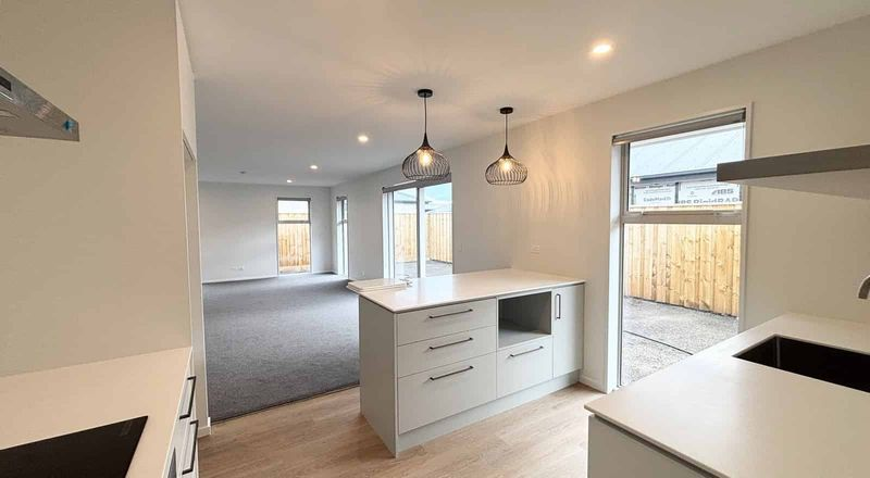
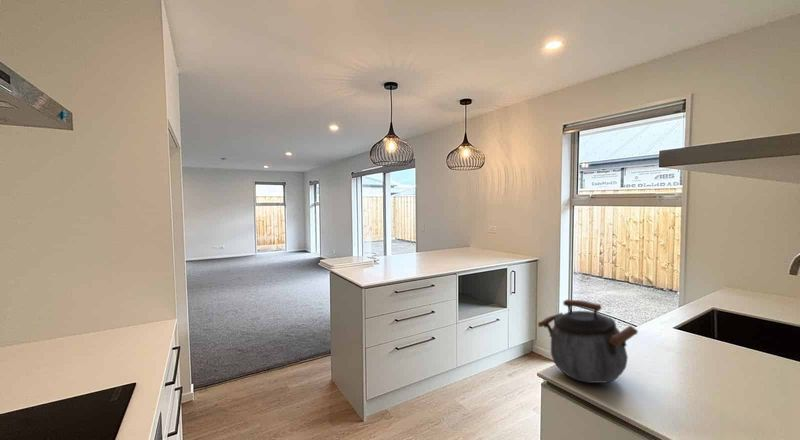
+ kettle [537,298,639,384]
